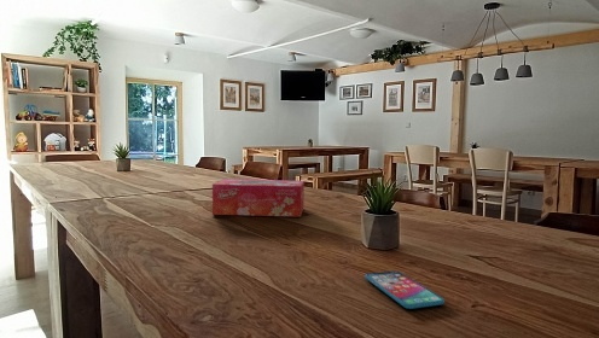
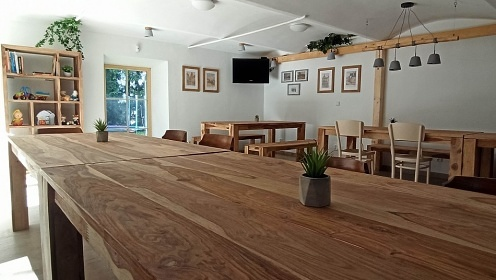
- tissue box [211,179,306,217]
- smartphone [364,269,446,310]
